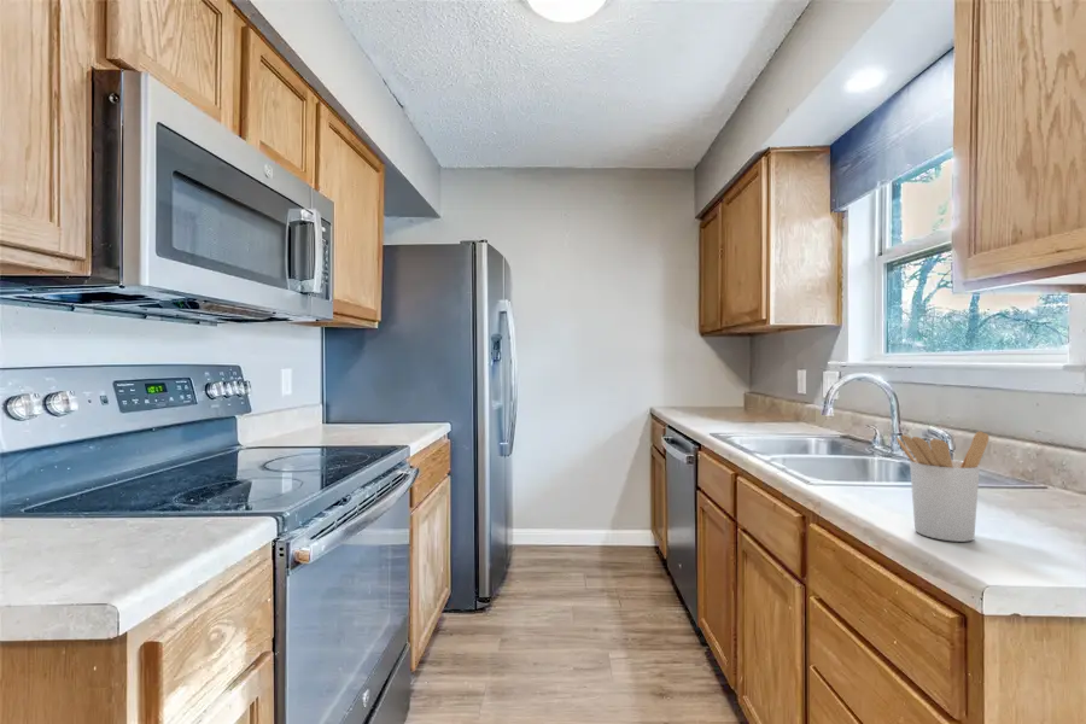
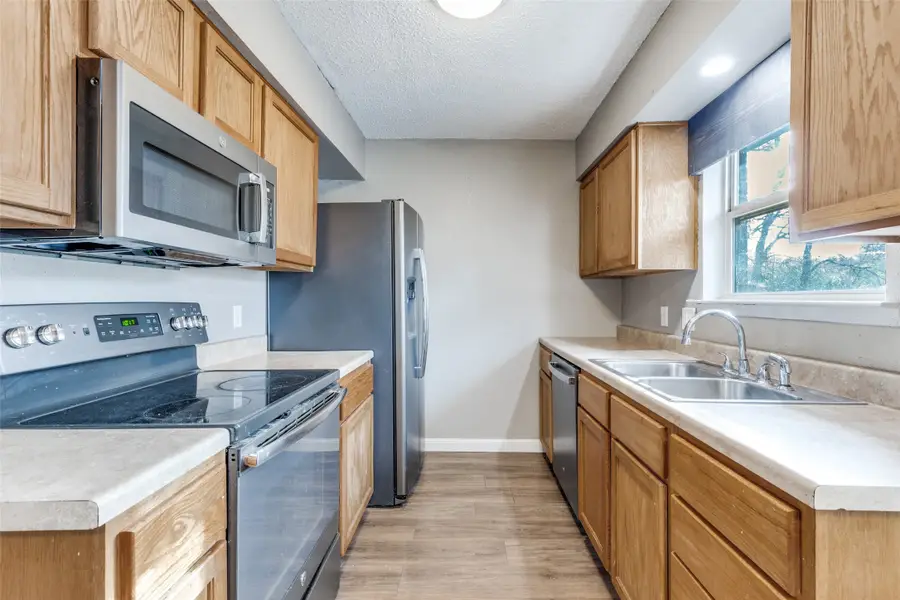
- utensil holder [895,431,991,543]
